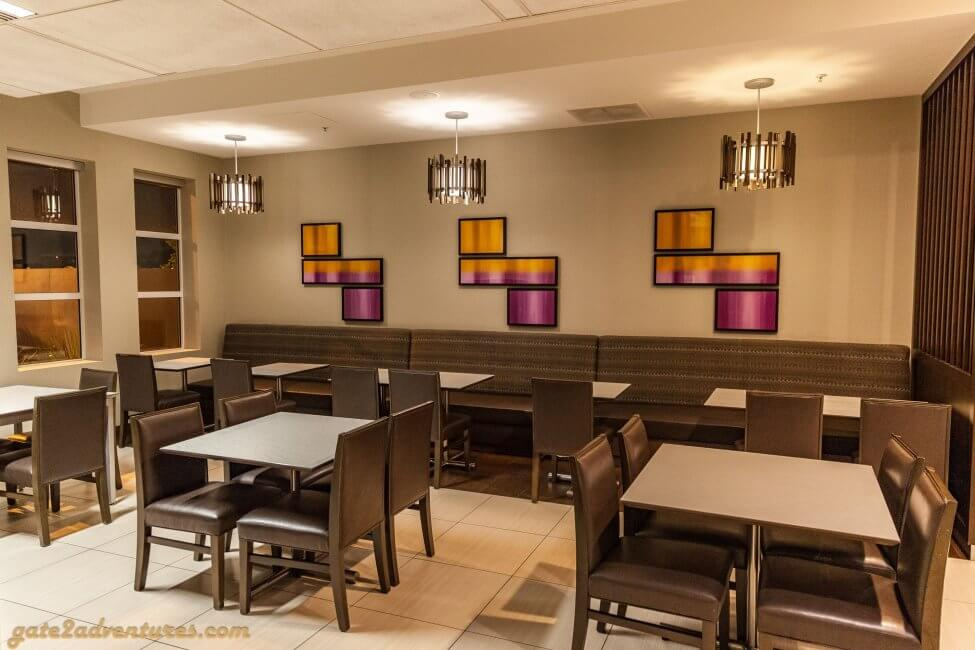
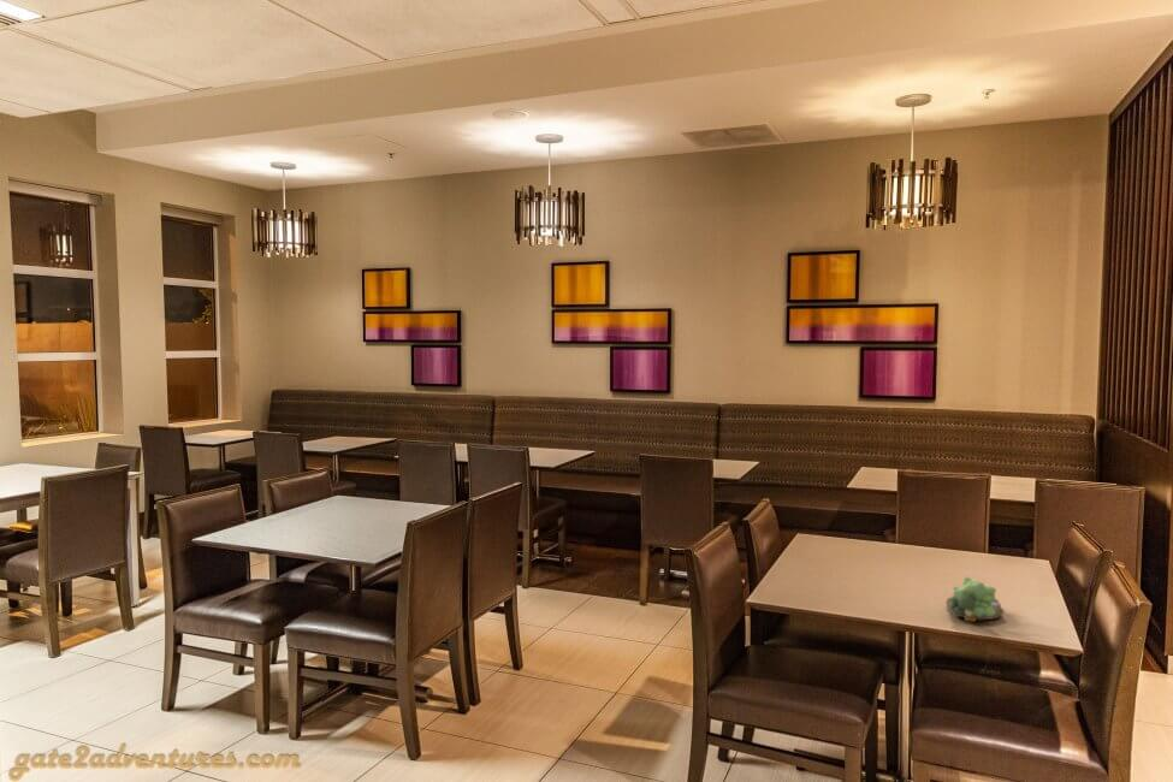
+ plant [944,575,1006,623]
